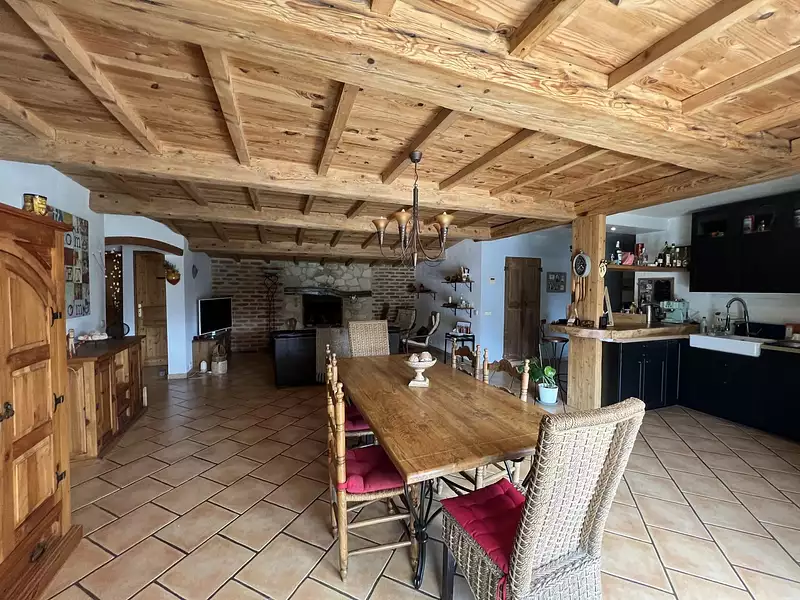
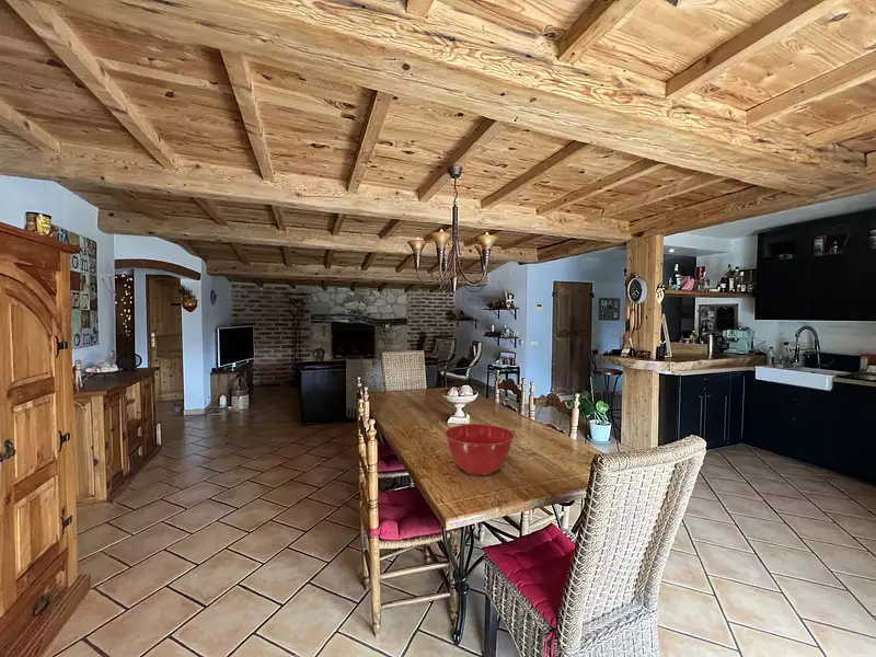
+ mixing bowl [443,423,515,476]
